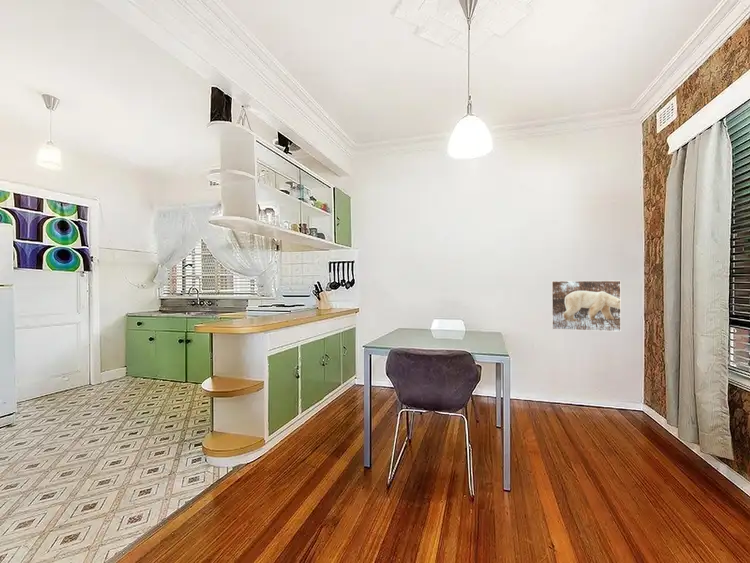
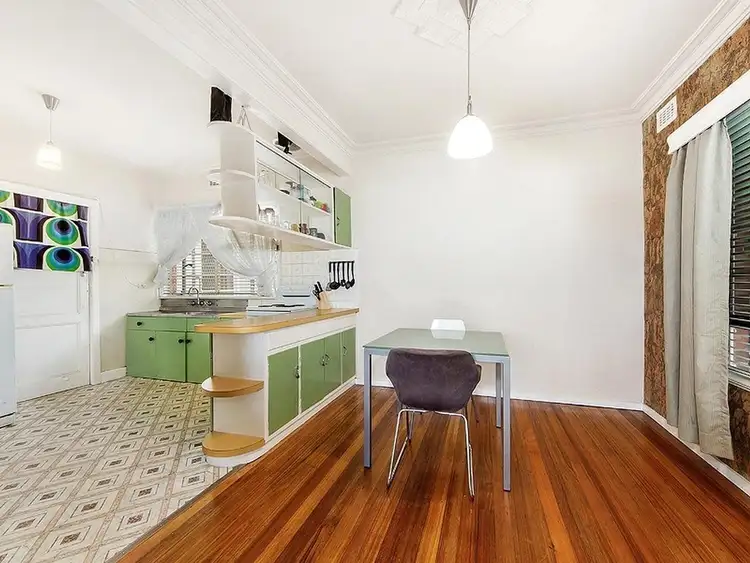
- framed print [550,280,622,332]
